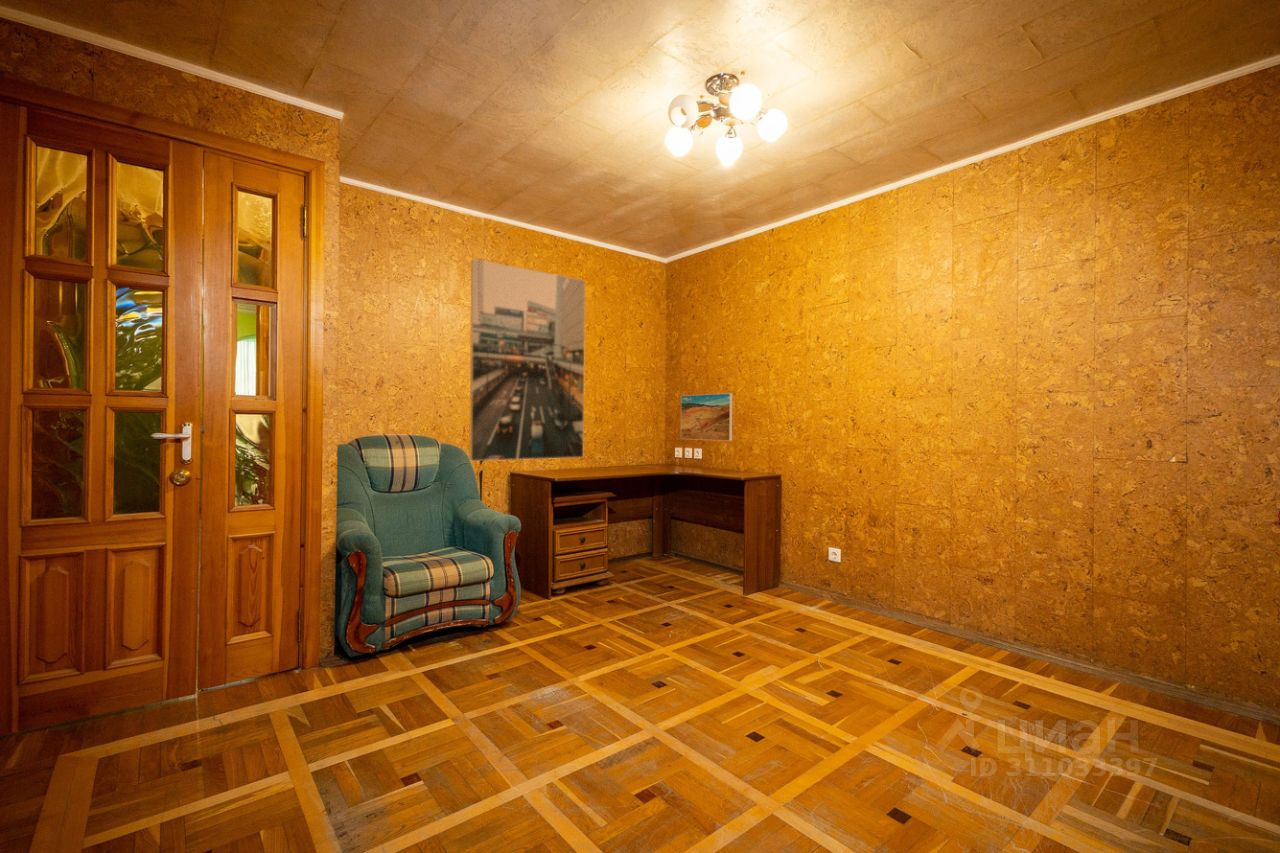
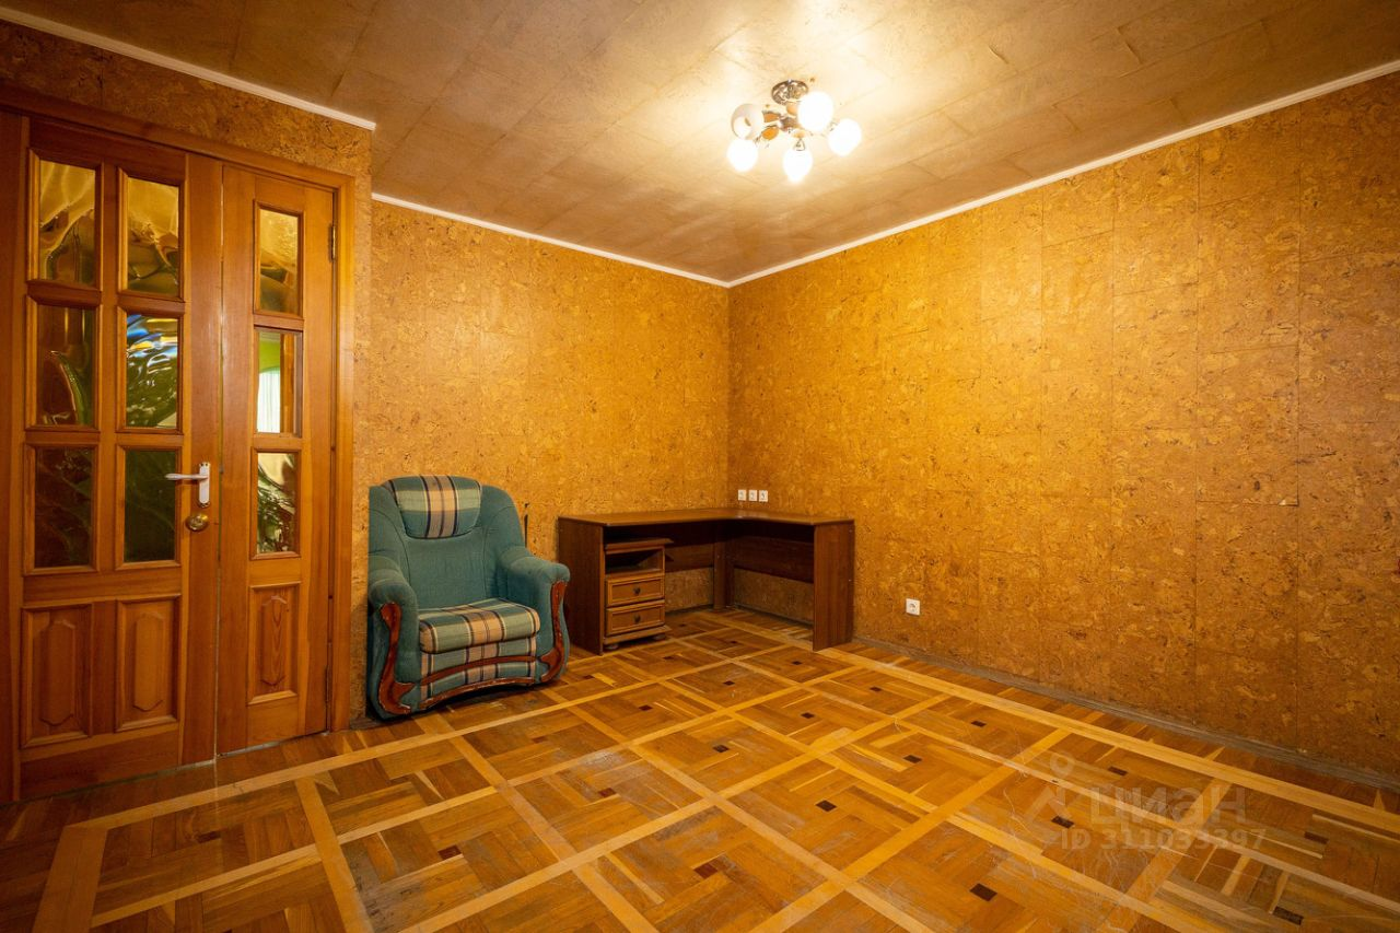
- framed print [680,392,734,442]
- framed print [469,258,586,462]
